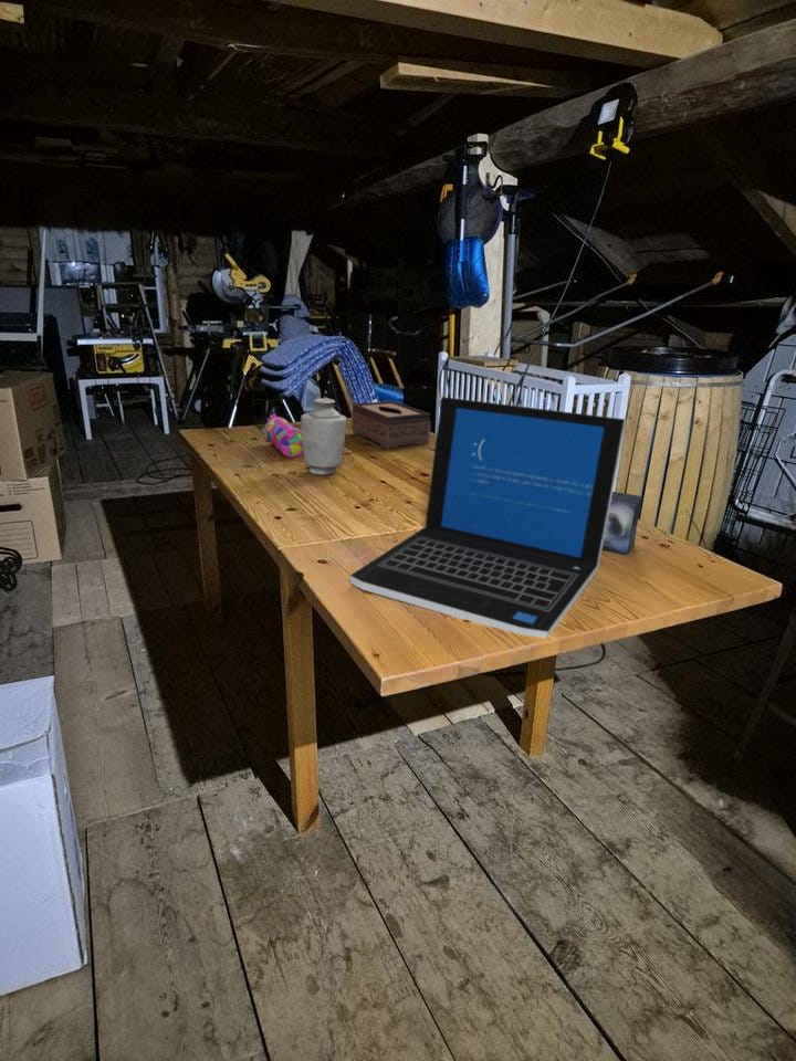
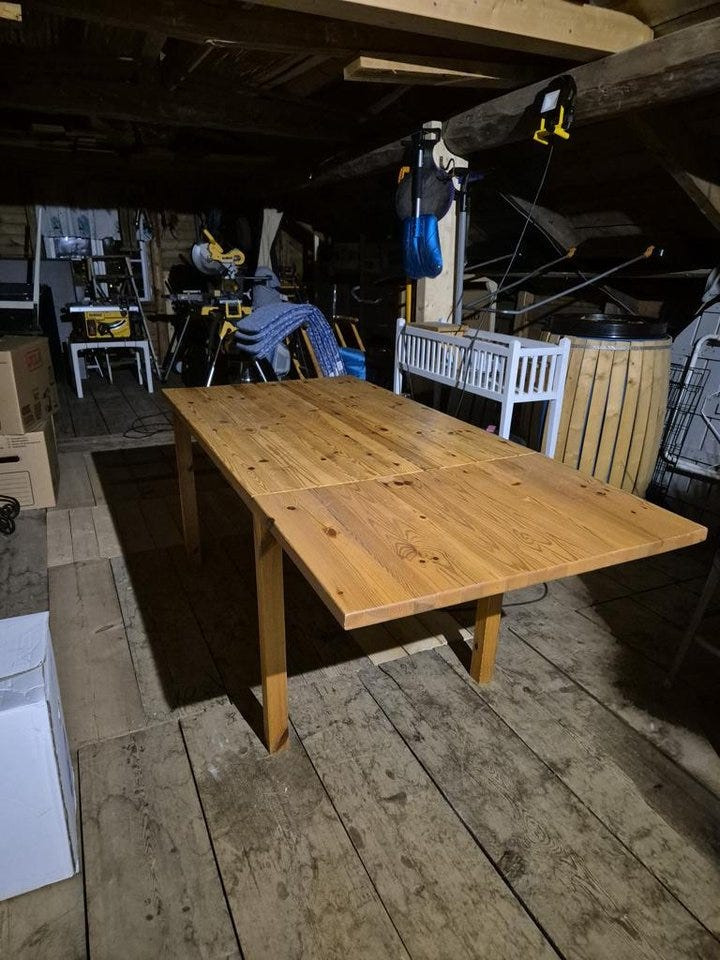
- vase [300,398,347,476]
- small box [601,491,643,556]
- laptop [349,396,627,639]
- tissue box [350,400,432,450]
- pencil case [260,413,304,459]
